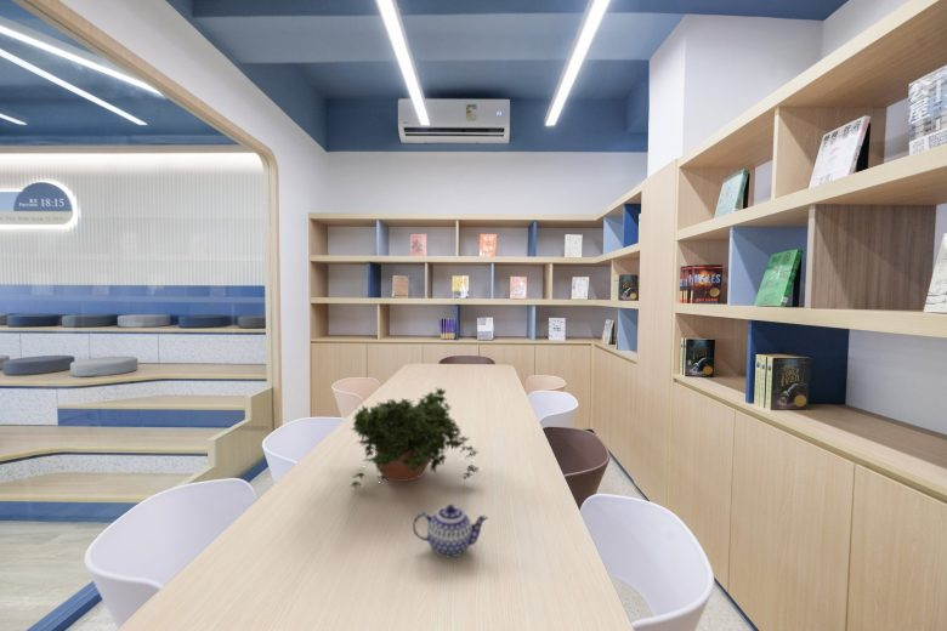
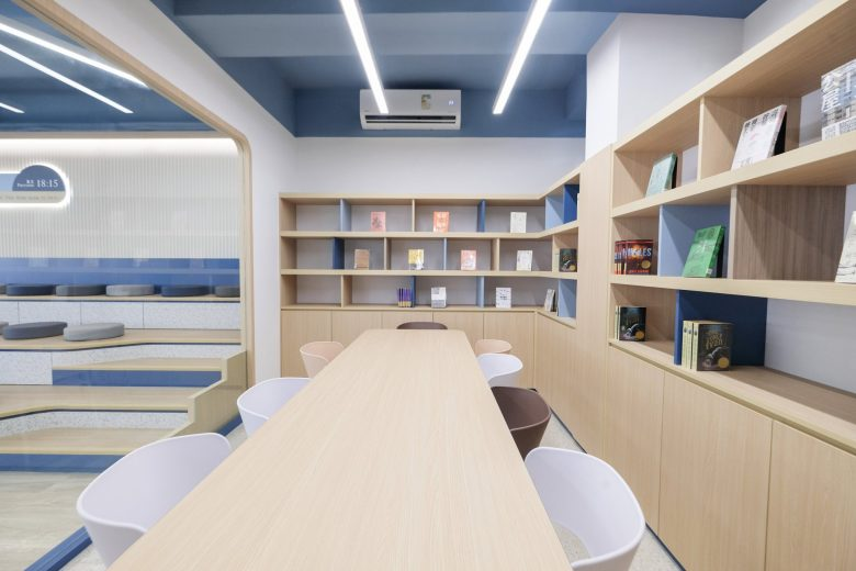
- teapot [412,504,489,558]
- potted plant [348,387,478,490]
